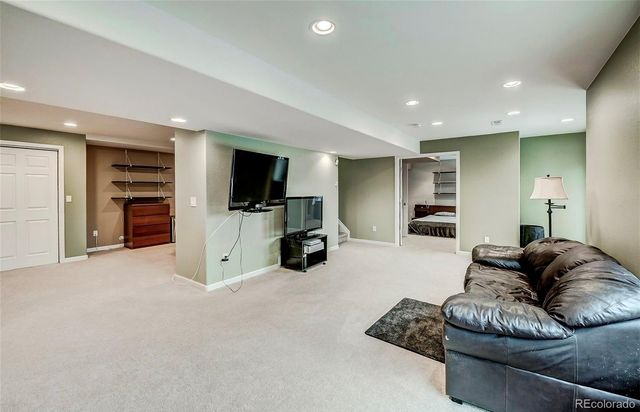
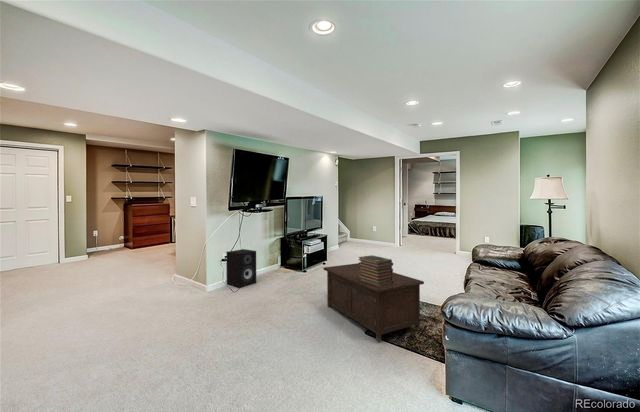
+ speaker [225,248,257,288]
+ cabinet [322,262,425,342]
+ book stack [357,254,394,287]
